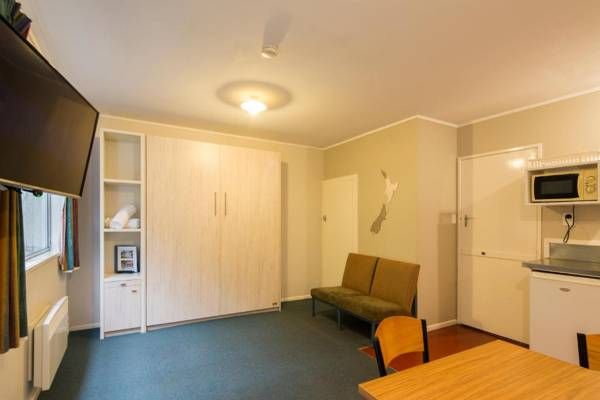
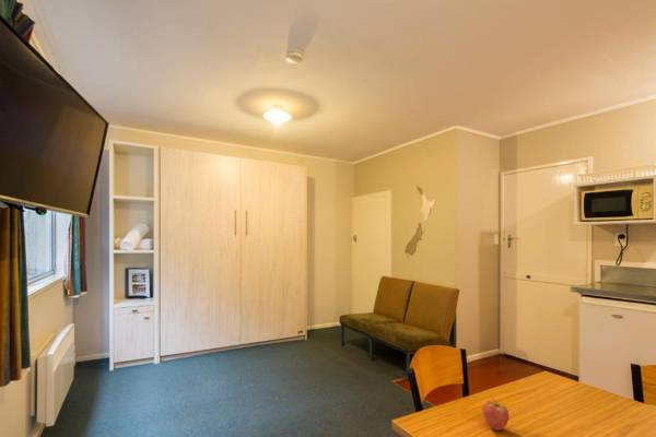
+ fruit [481,398,509,432]
